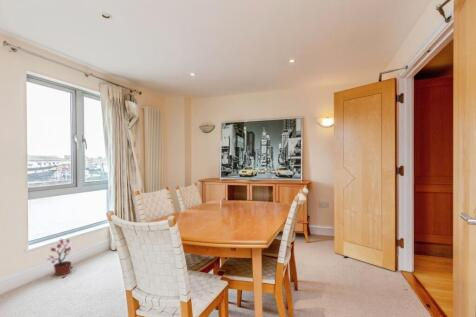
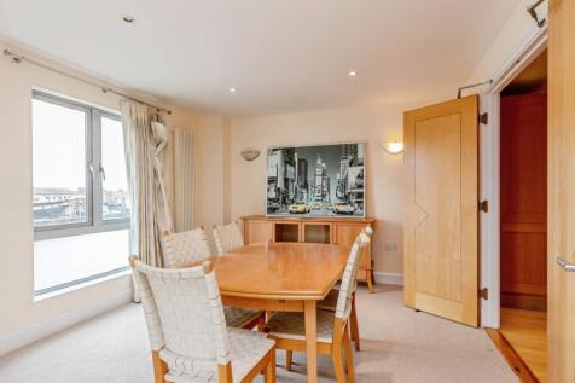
- potted plant [47,238,74,279]
